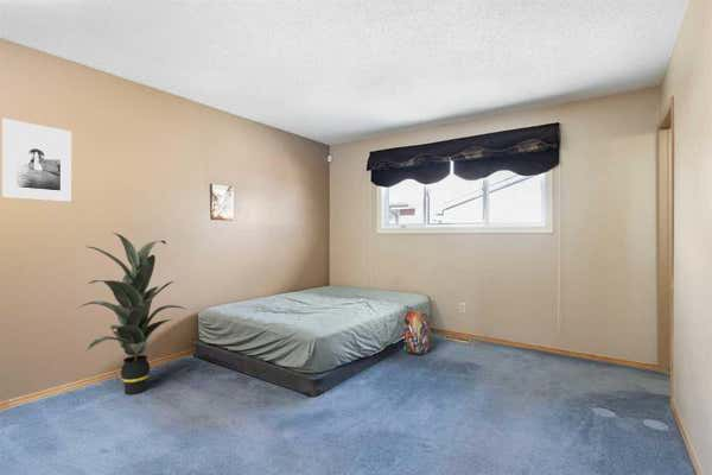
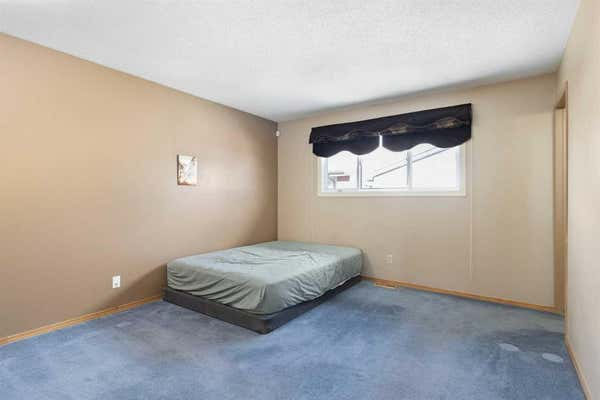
- indoor plant [76,232,186,395]
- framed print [1,118,72,203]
- backpack [403,305,432,355]
